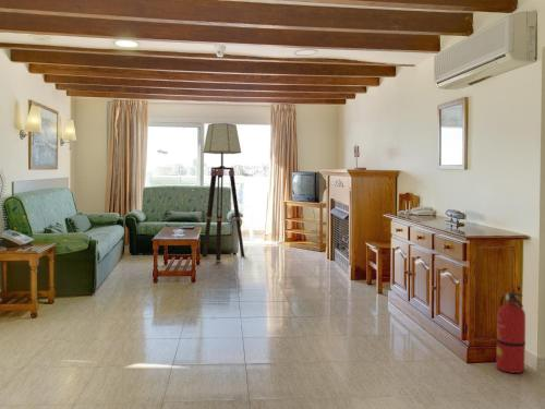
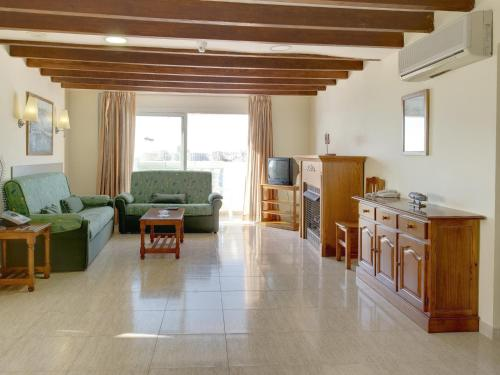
- floor lamp [202,122,245,262]
- fire extinguisher [495,291,526,374]
